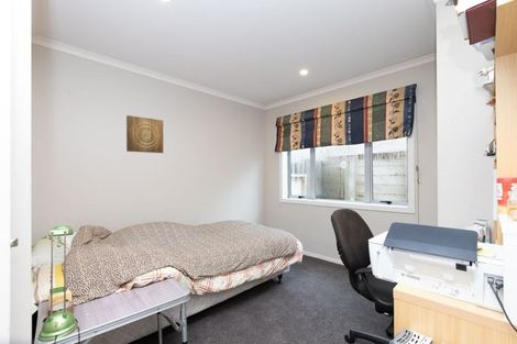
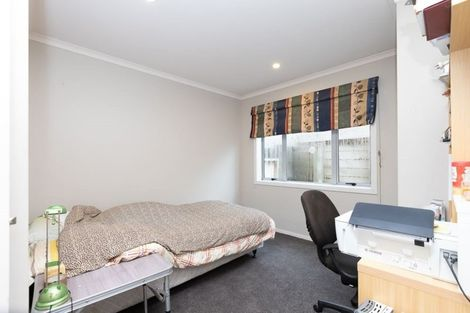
- wall art [125,114,164,154]
